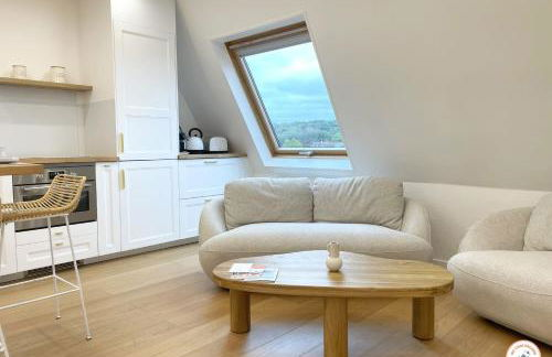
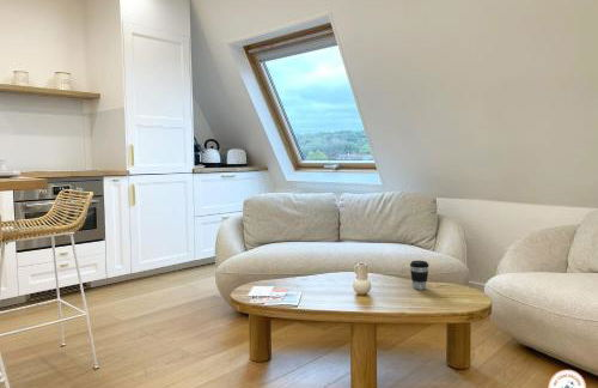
+ coffee cup [409,260,429,290]
